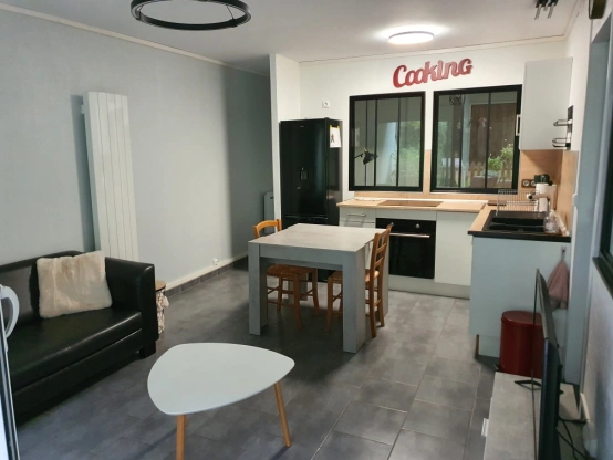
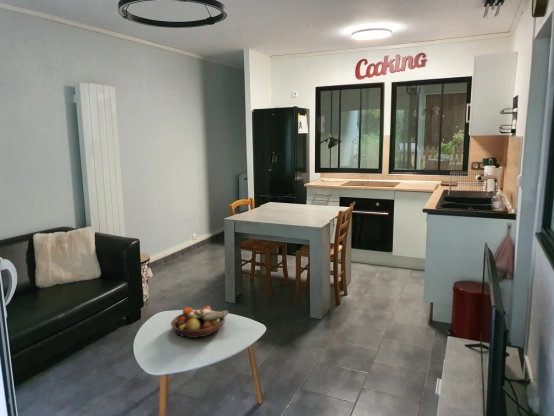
+ fruit bowl [170,305,230,339]
